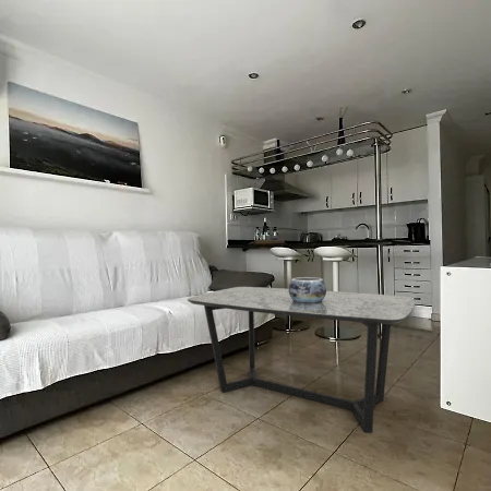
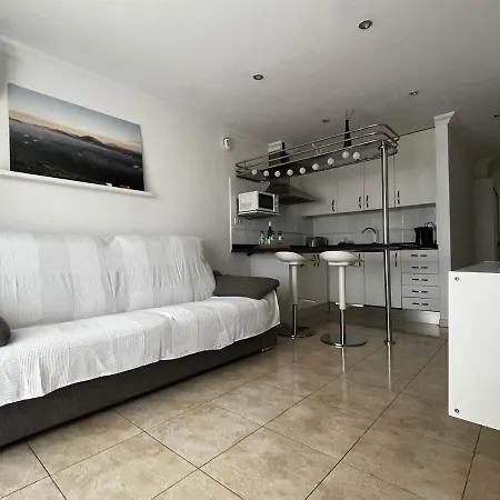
- coffee table [187,286,416,434]
- decorative bowl [288,276,327,303]
